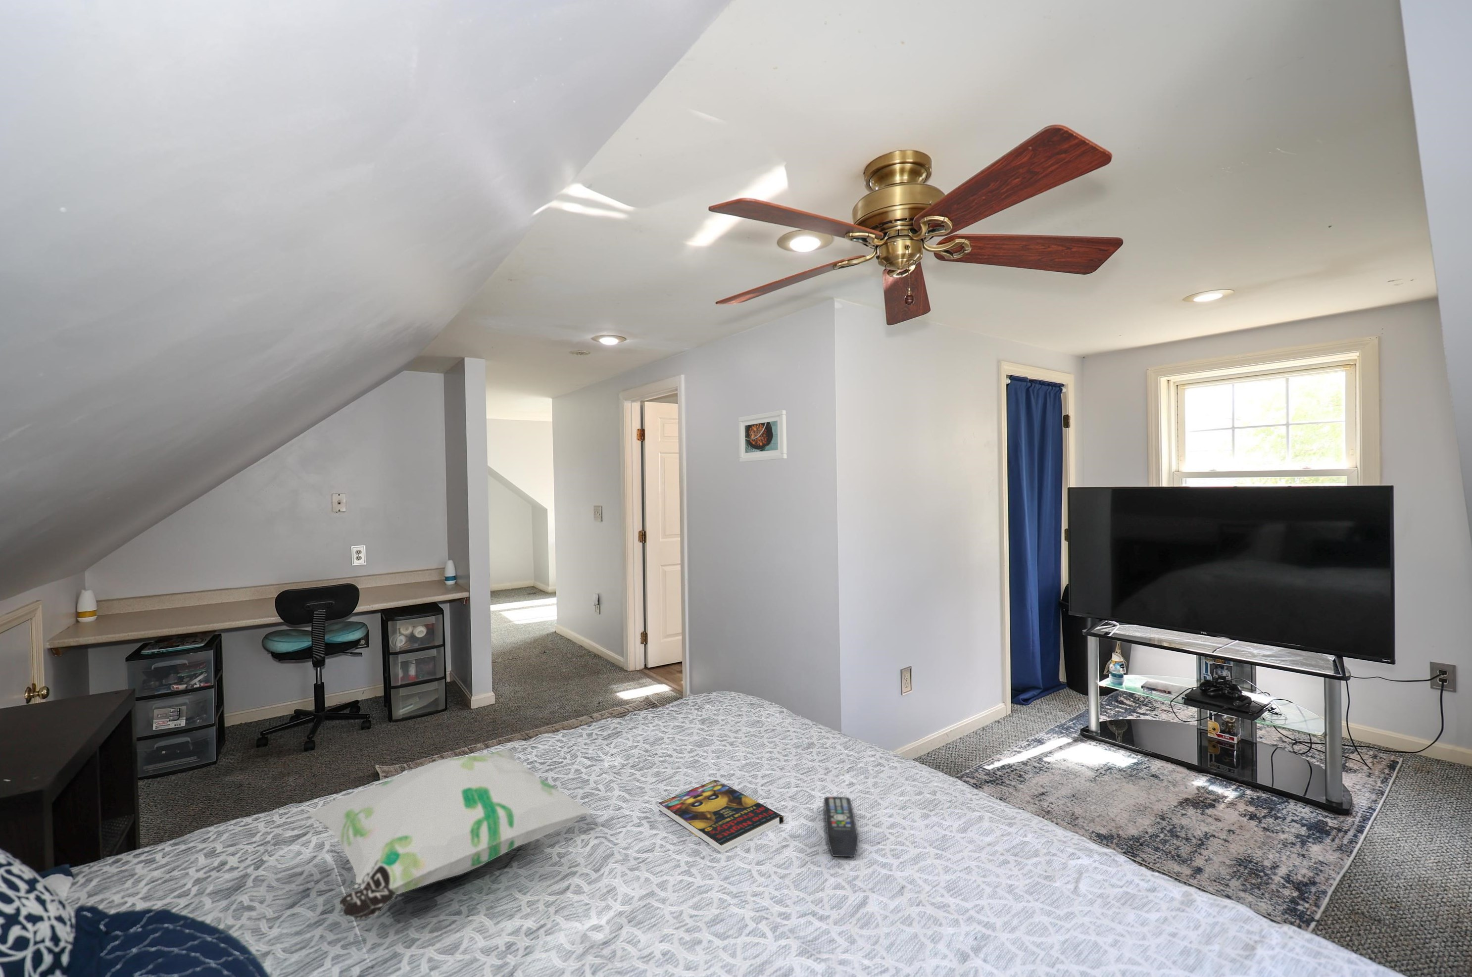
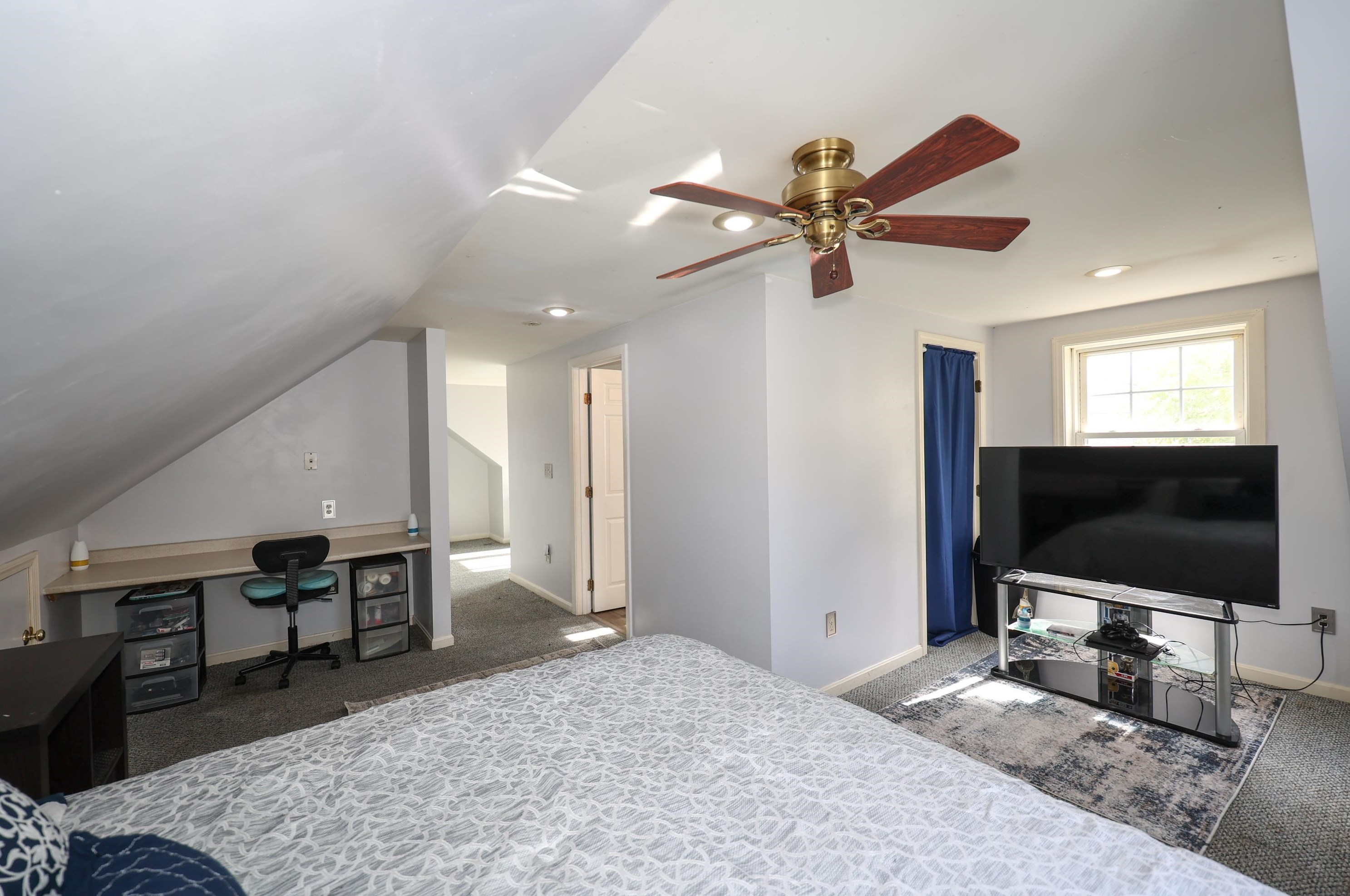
- remote control [823,796,859,857]
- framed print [738,410,787,462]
- book [659,780,784,853]
- decorative pillow [306,749,590,920]
